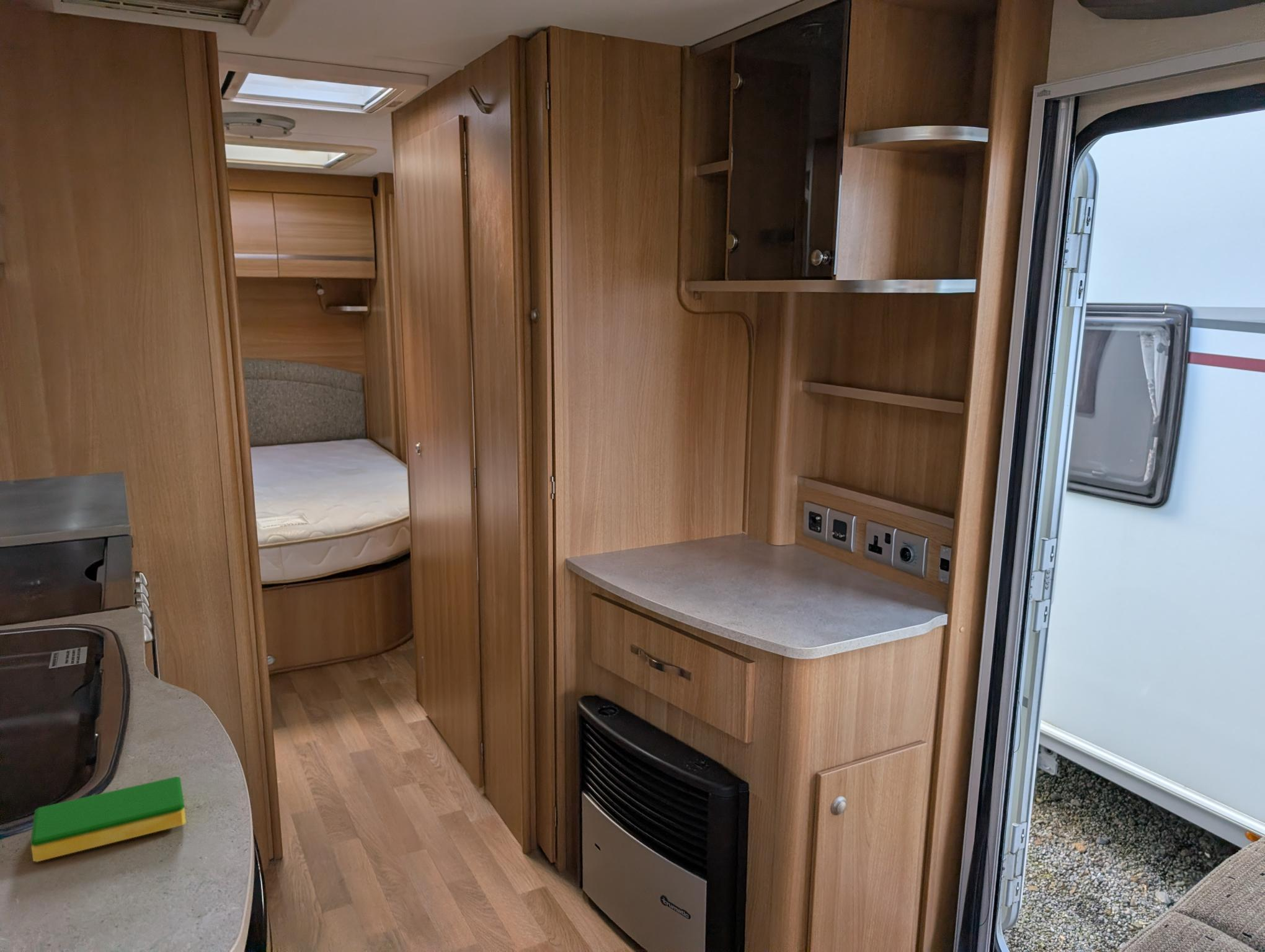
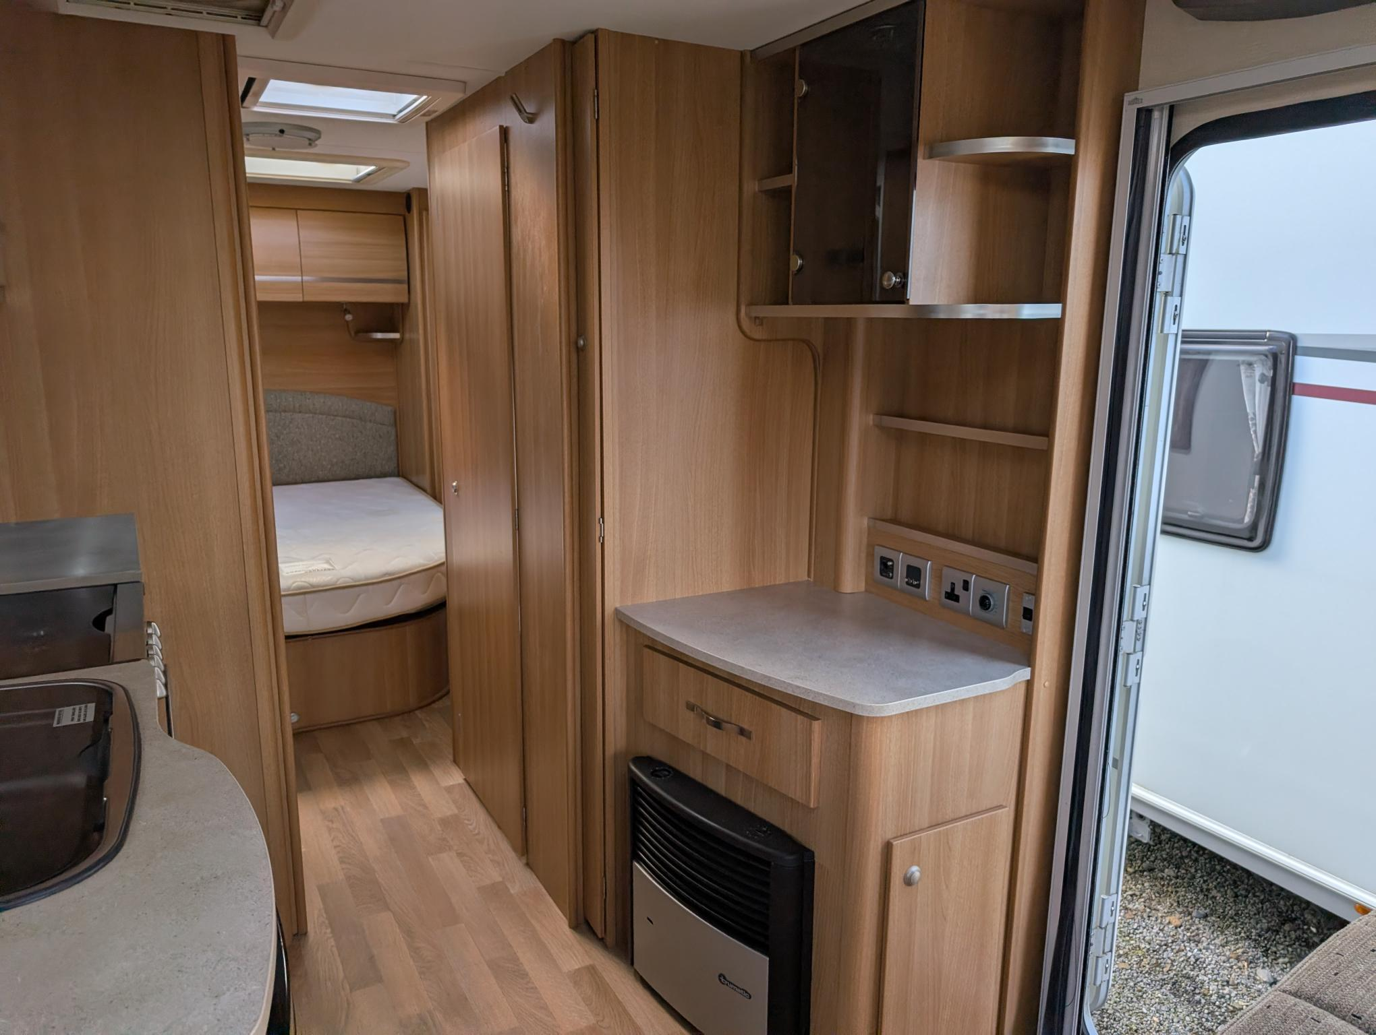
- dish sponge [30,776,187,863]
